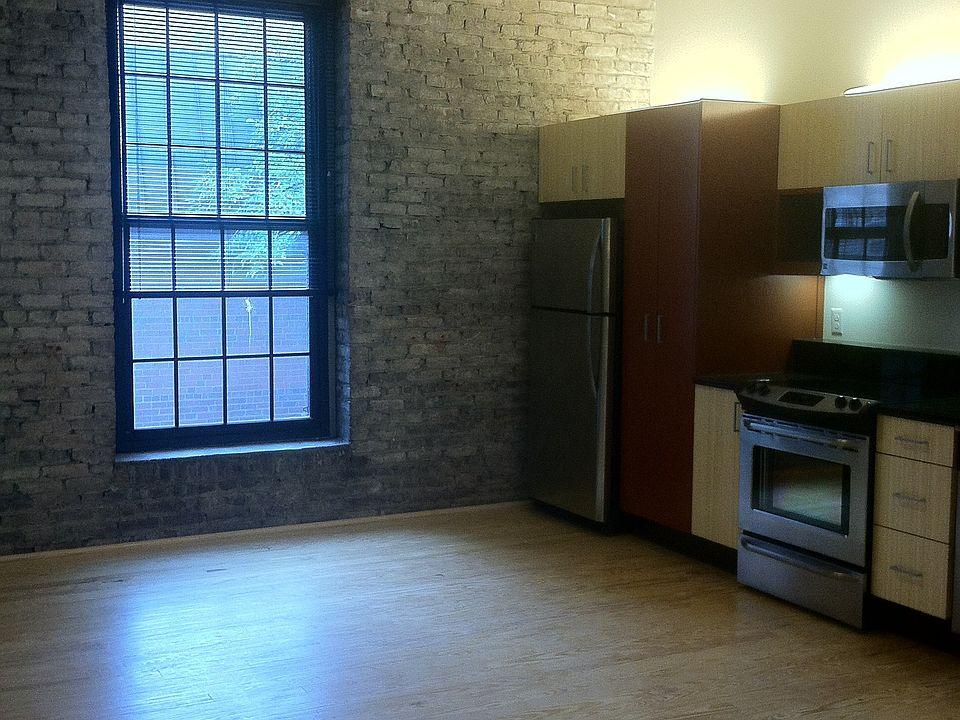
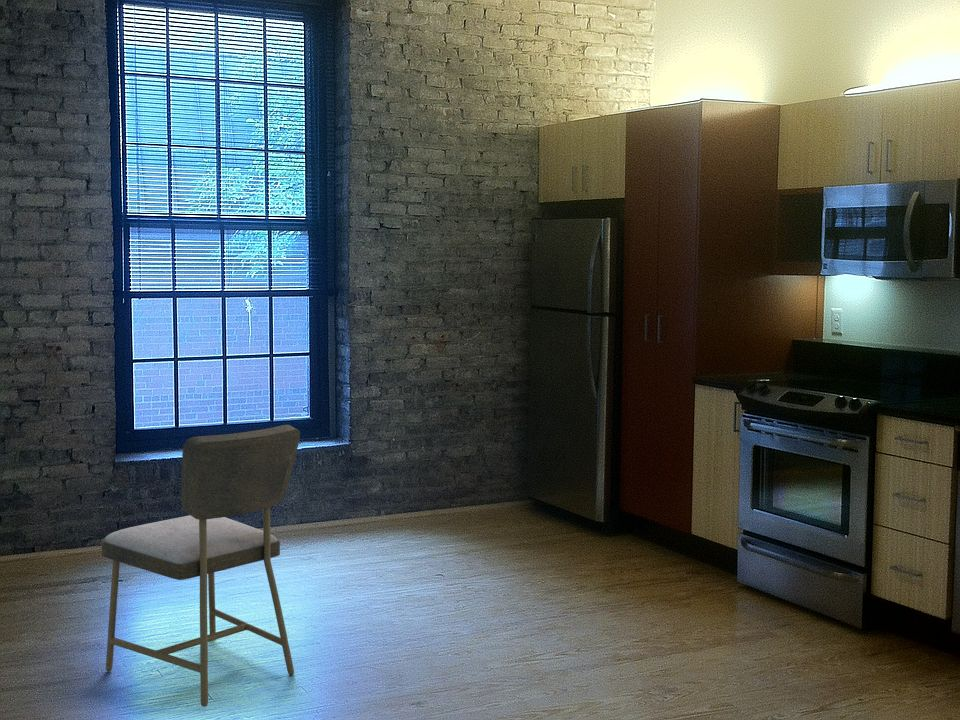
+ dining chair [100,424,301,708]
